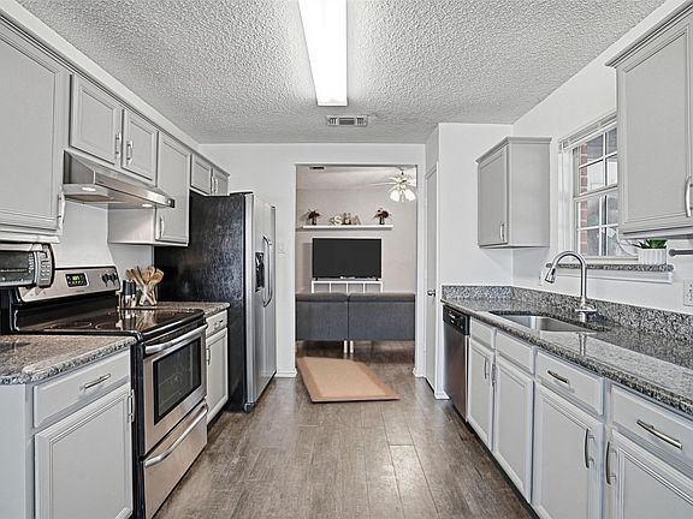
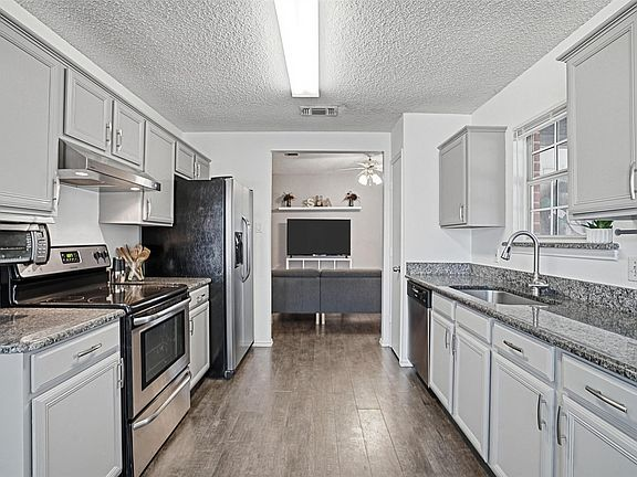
- rug [295,356,401,402]
